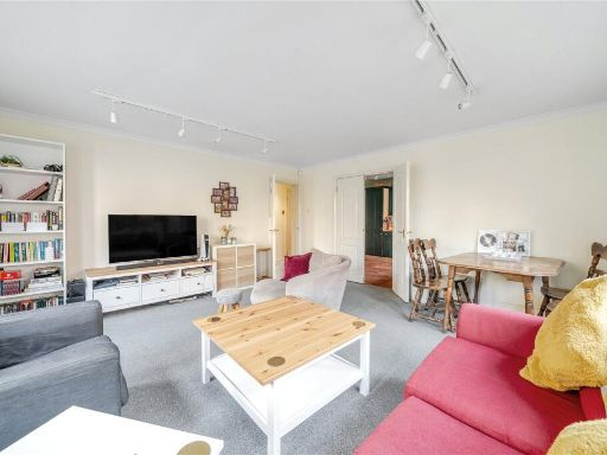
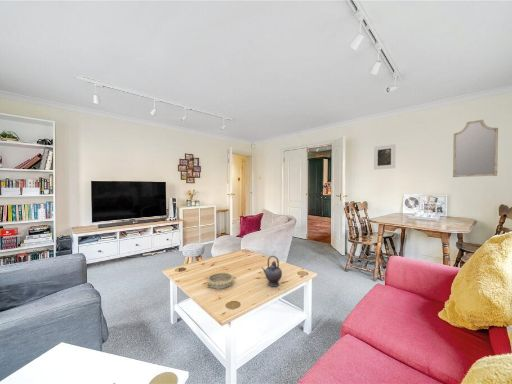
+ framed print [373,143,396,170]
+ teapot [261,255,283,288]
+ decorative bowl [206,272,235,290]
+ home mirror [452,119,499,178]
